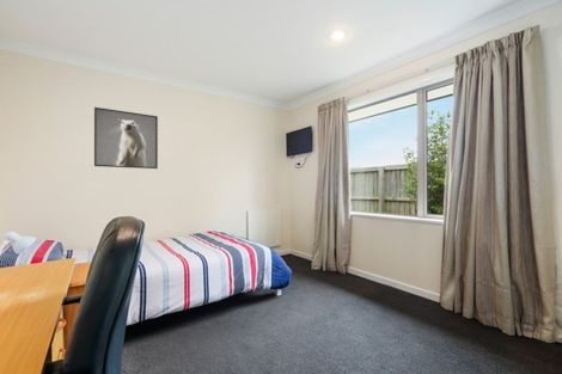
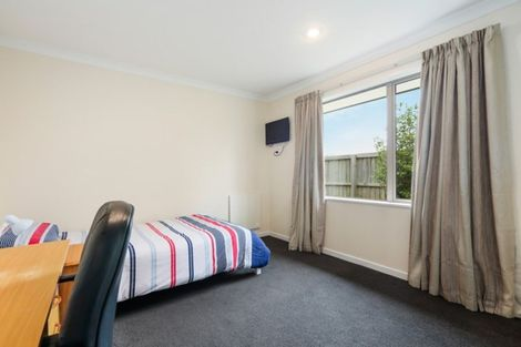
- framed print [93,106,159,170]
